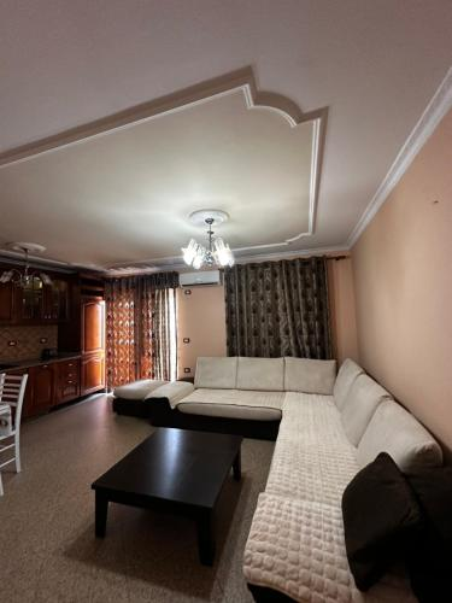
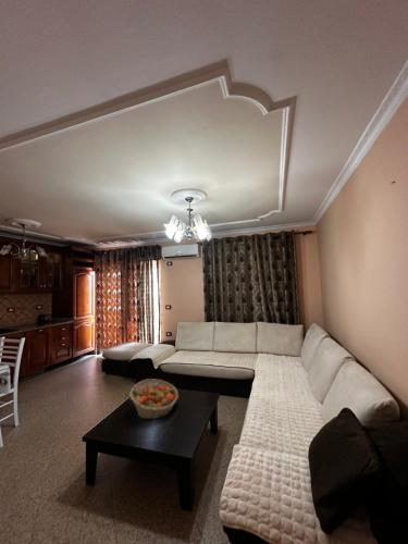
+ fruit basket [128,378,180,420]
